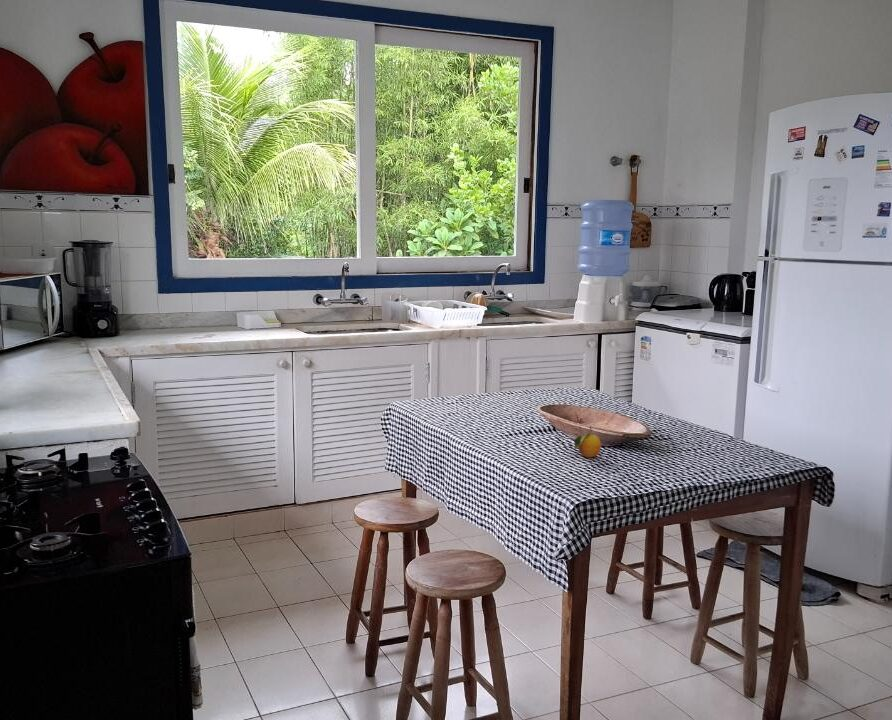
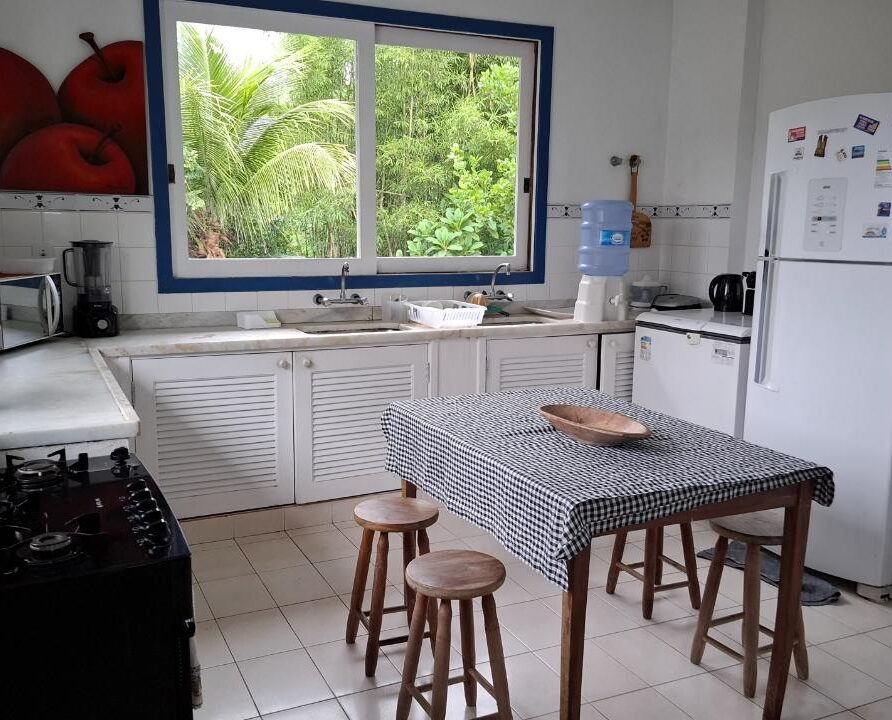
- fruit [573,426,602,458]
